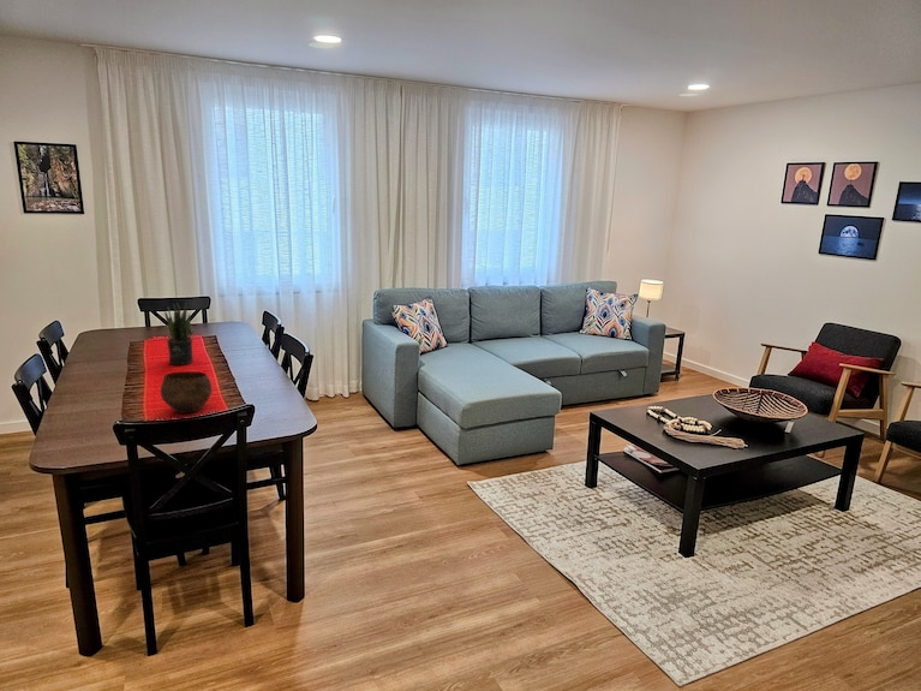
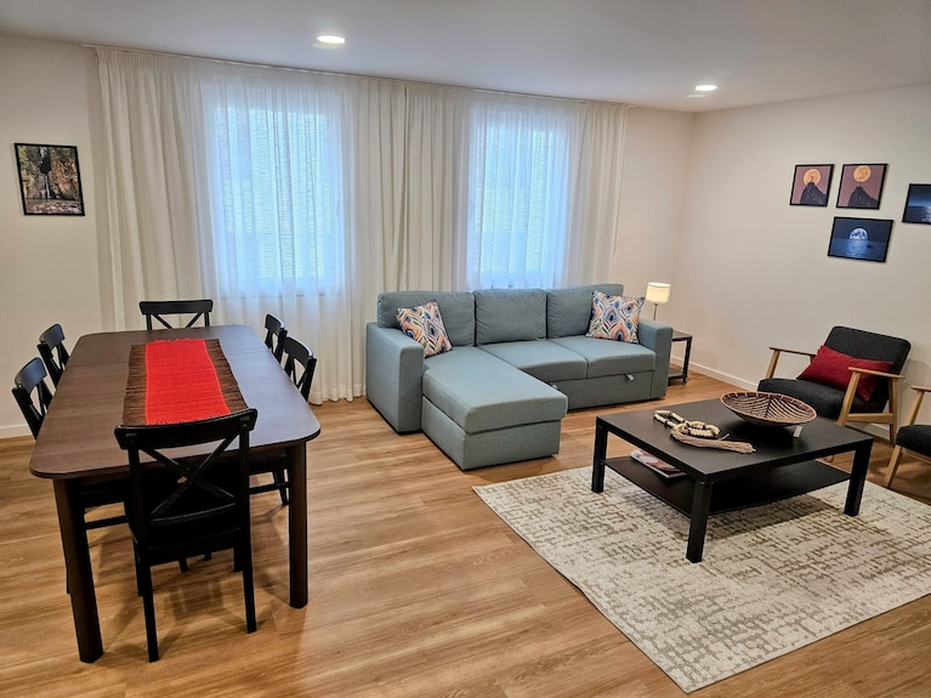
- potted plant [163,302,195,367]
- bowl [160,370,214,415]
